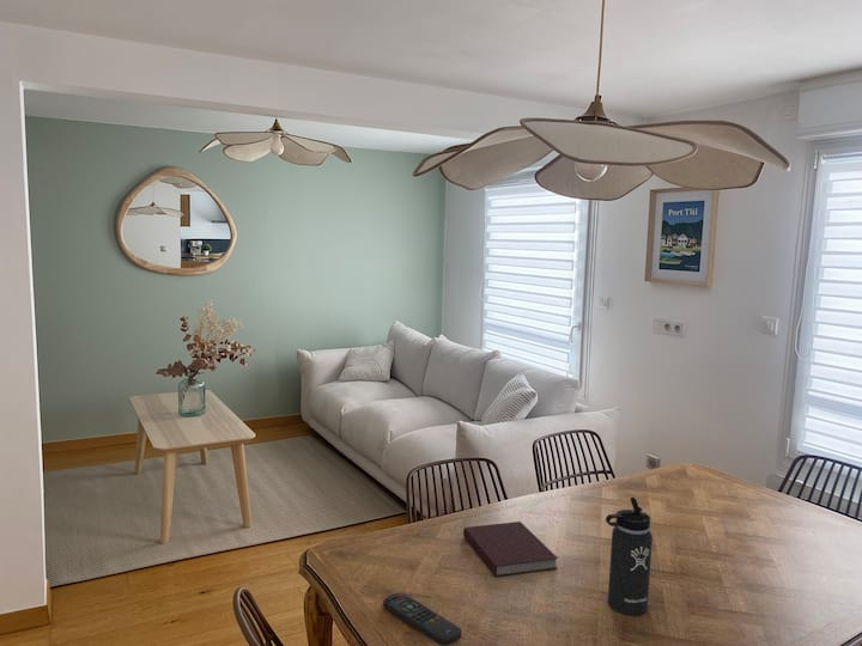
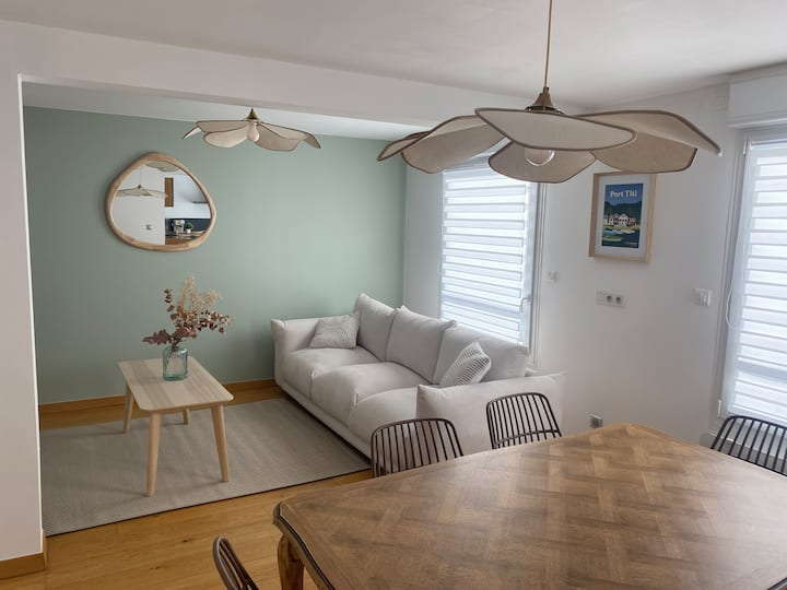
- remote control [382,592,462,646]
- thermos bottle [605,496,654,616]
- notebook [462,520,559,578]
